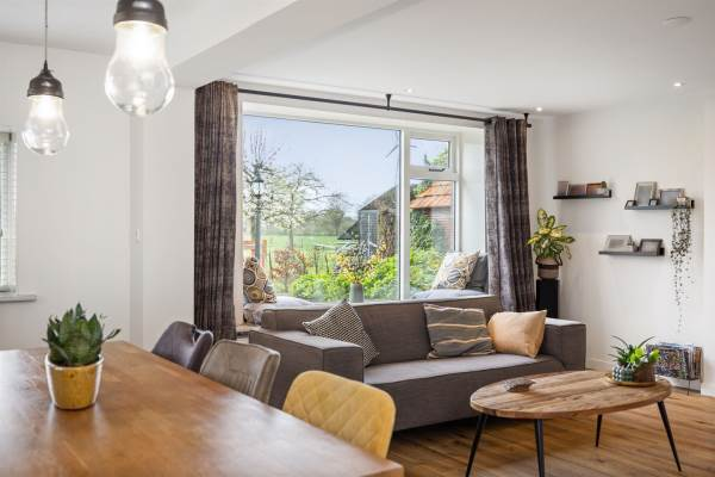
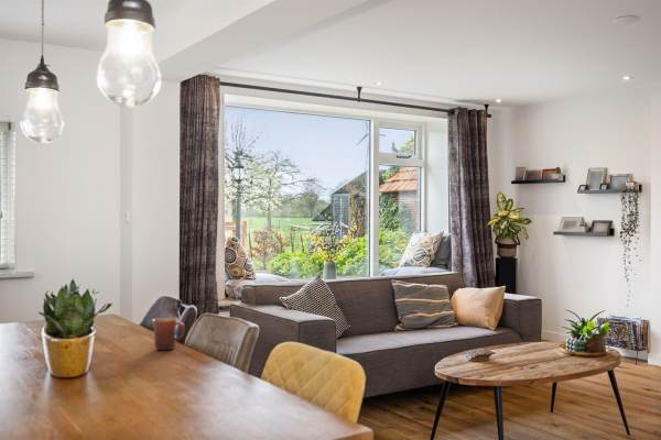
+ mug [151,317,186,351]
